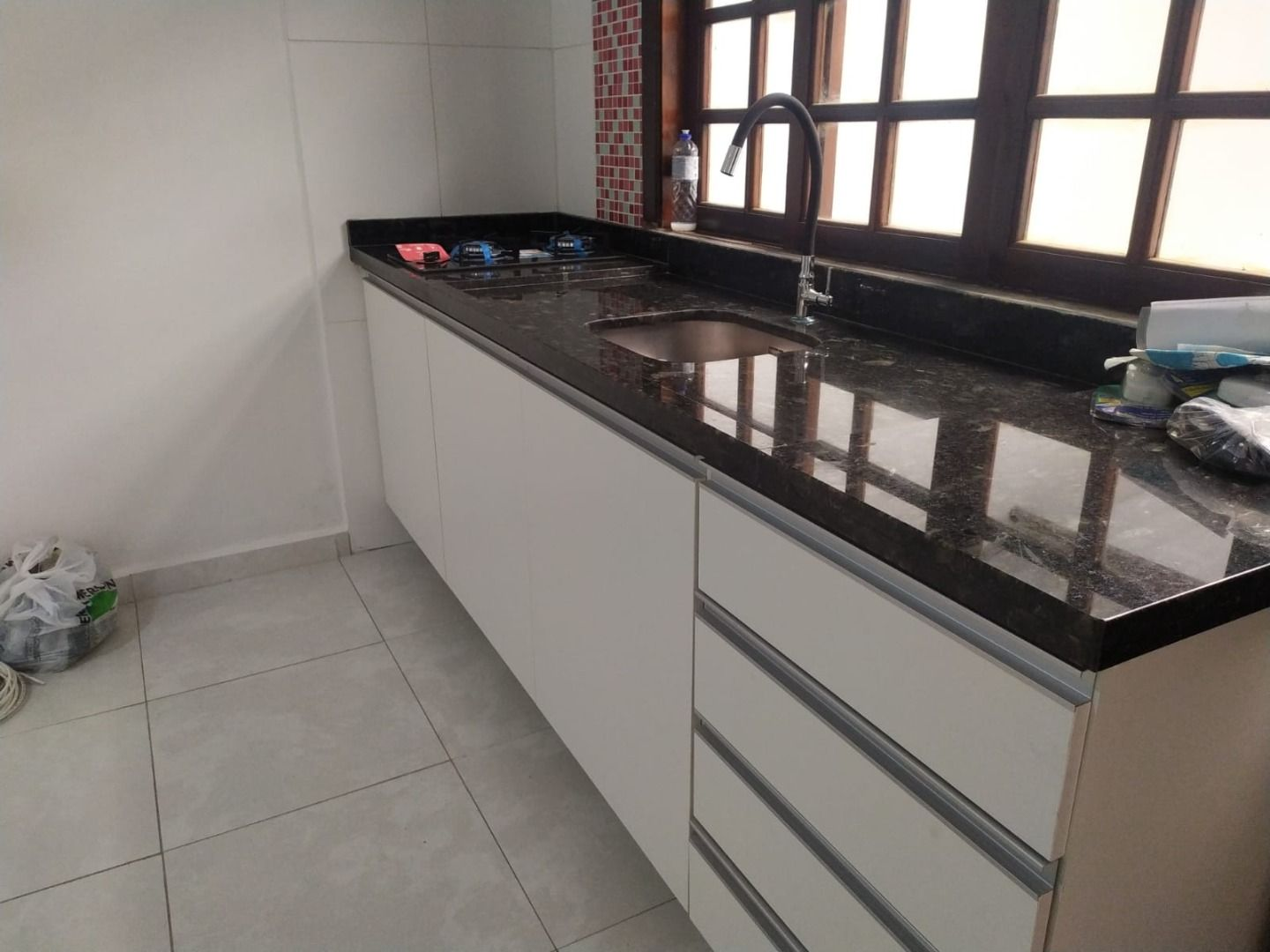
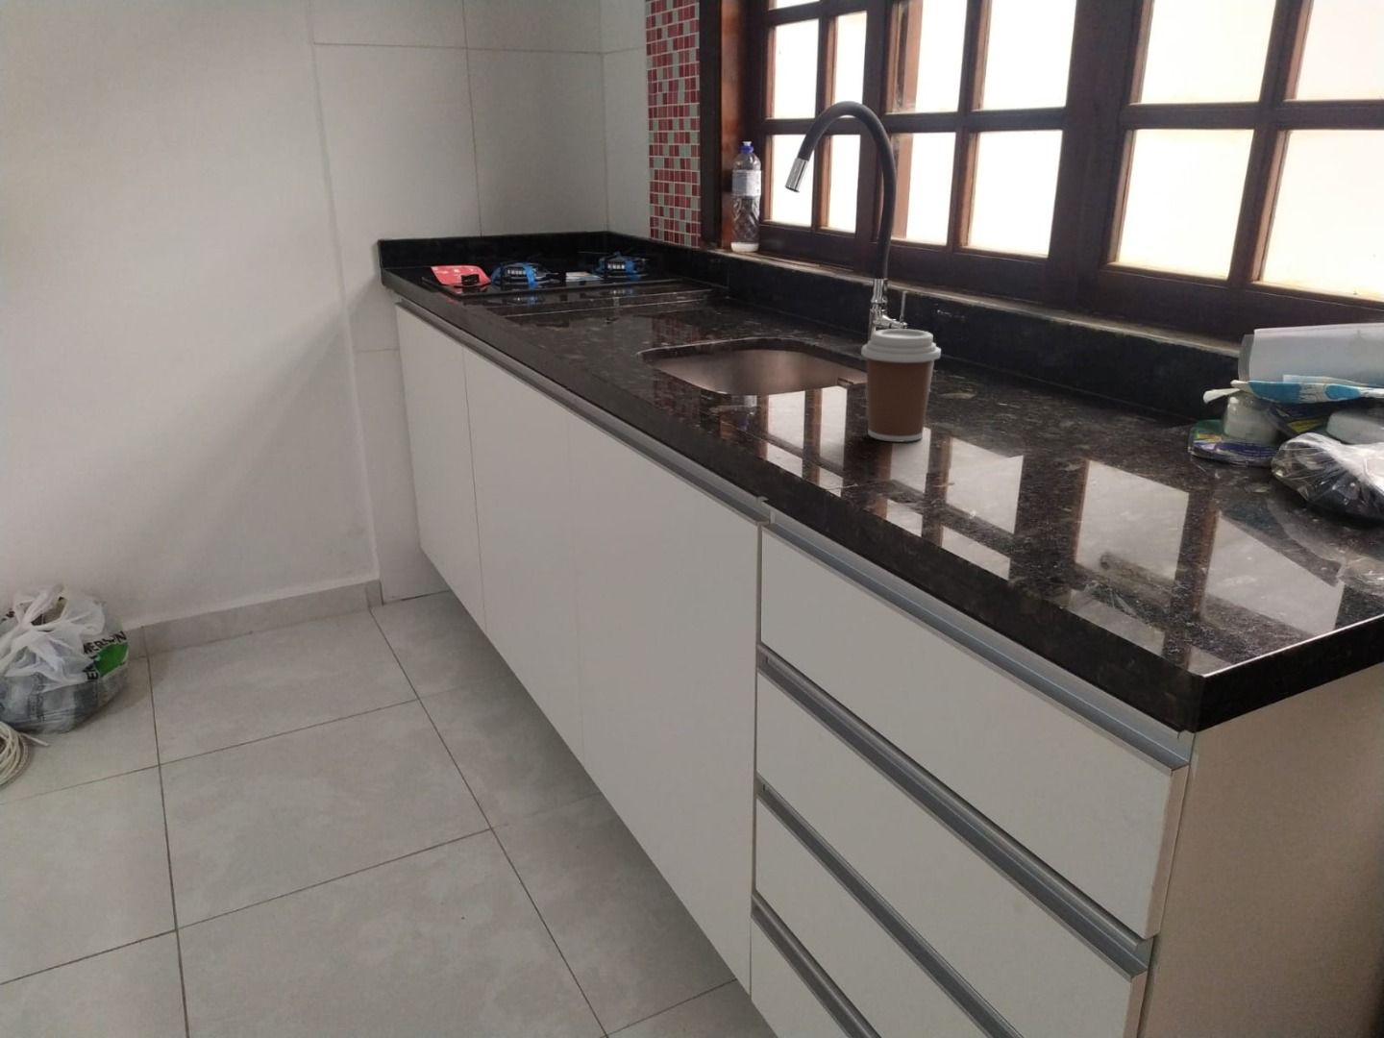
+ coffee cup [860,328,942,443]
